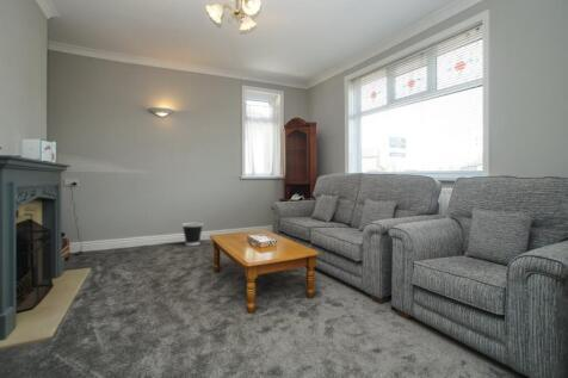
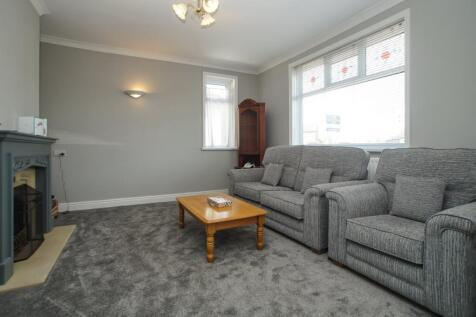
- wastebasket [181,222,204,246]
